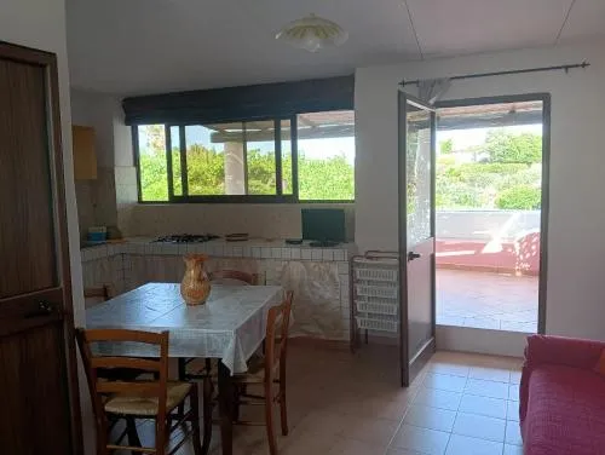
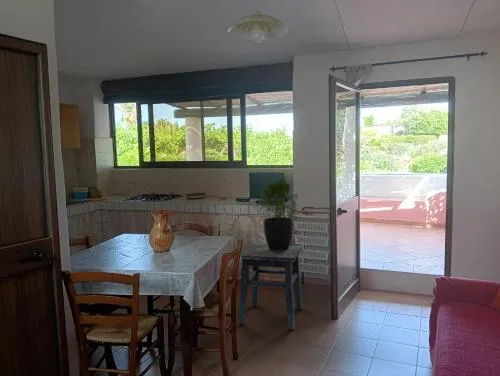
+ side table [238,243,303,330]
+ potted plant [252,177,300,251]
